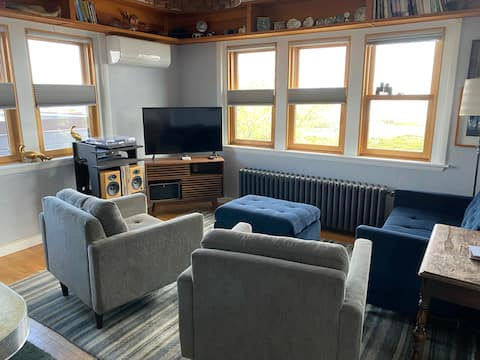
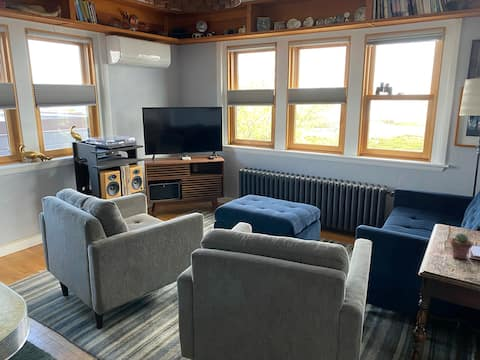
+ potted succulent [450,232,474,260]
